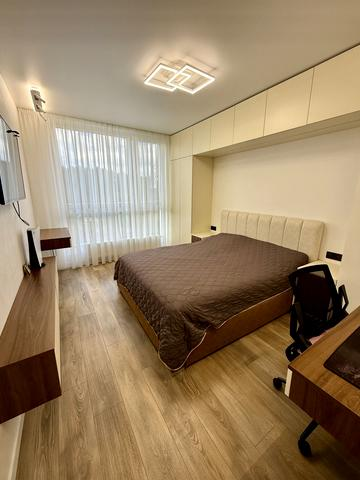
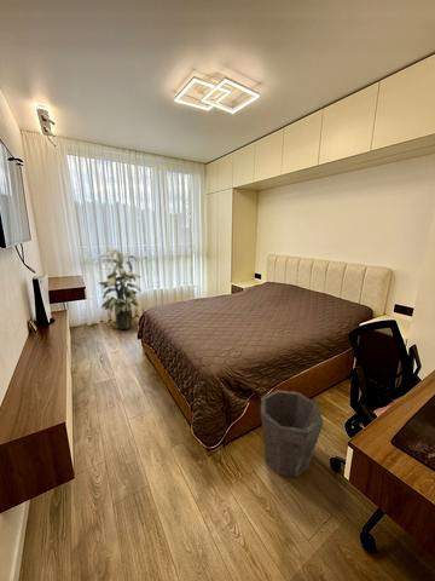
+ waste bin [260,389,324,479]
+ indoor plant [98,248,143,330]
